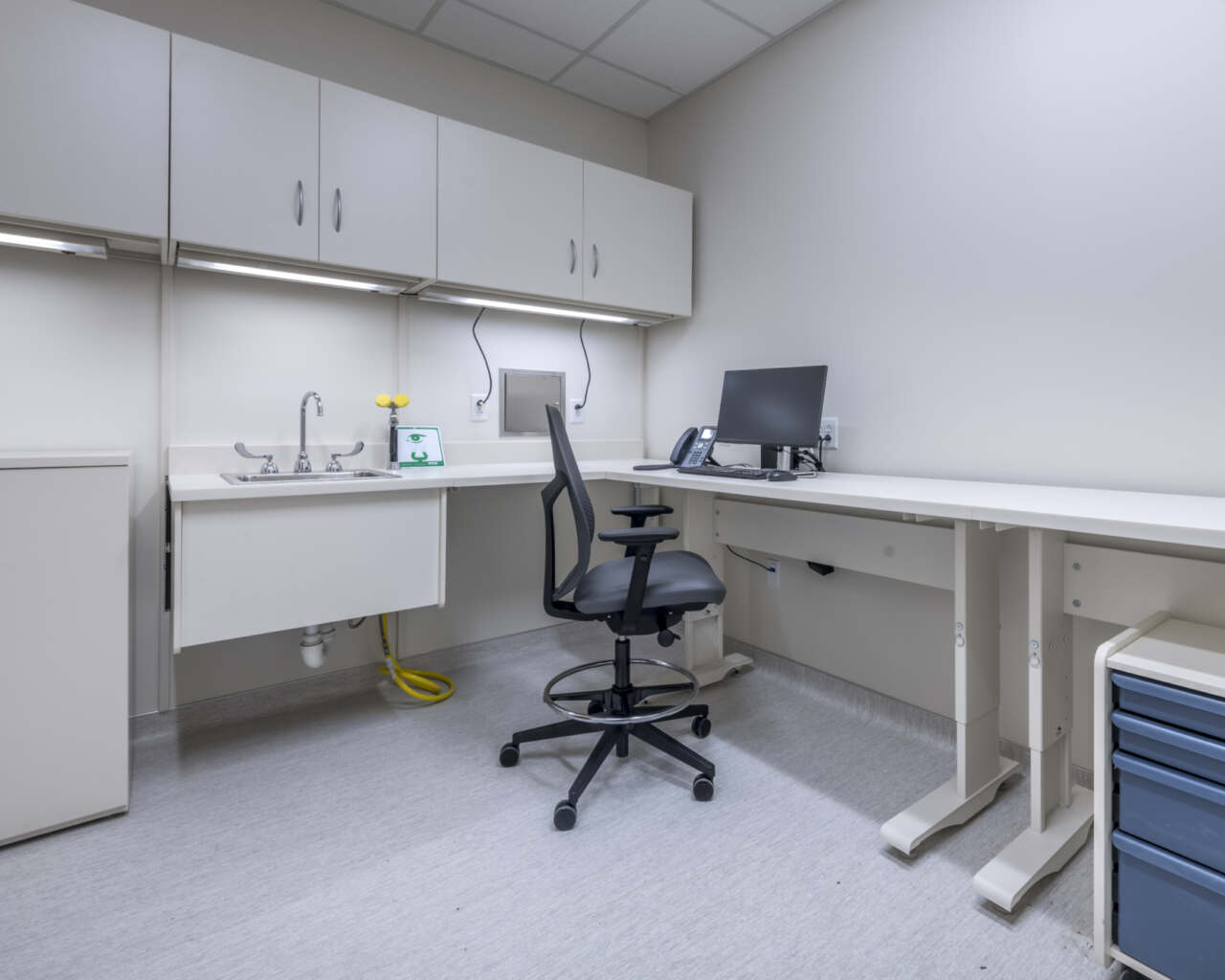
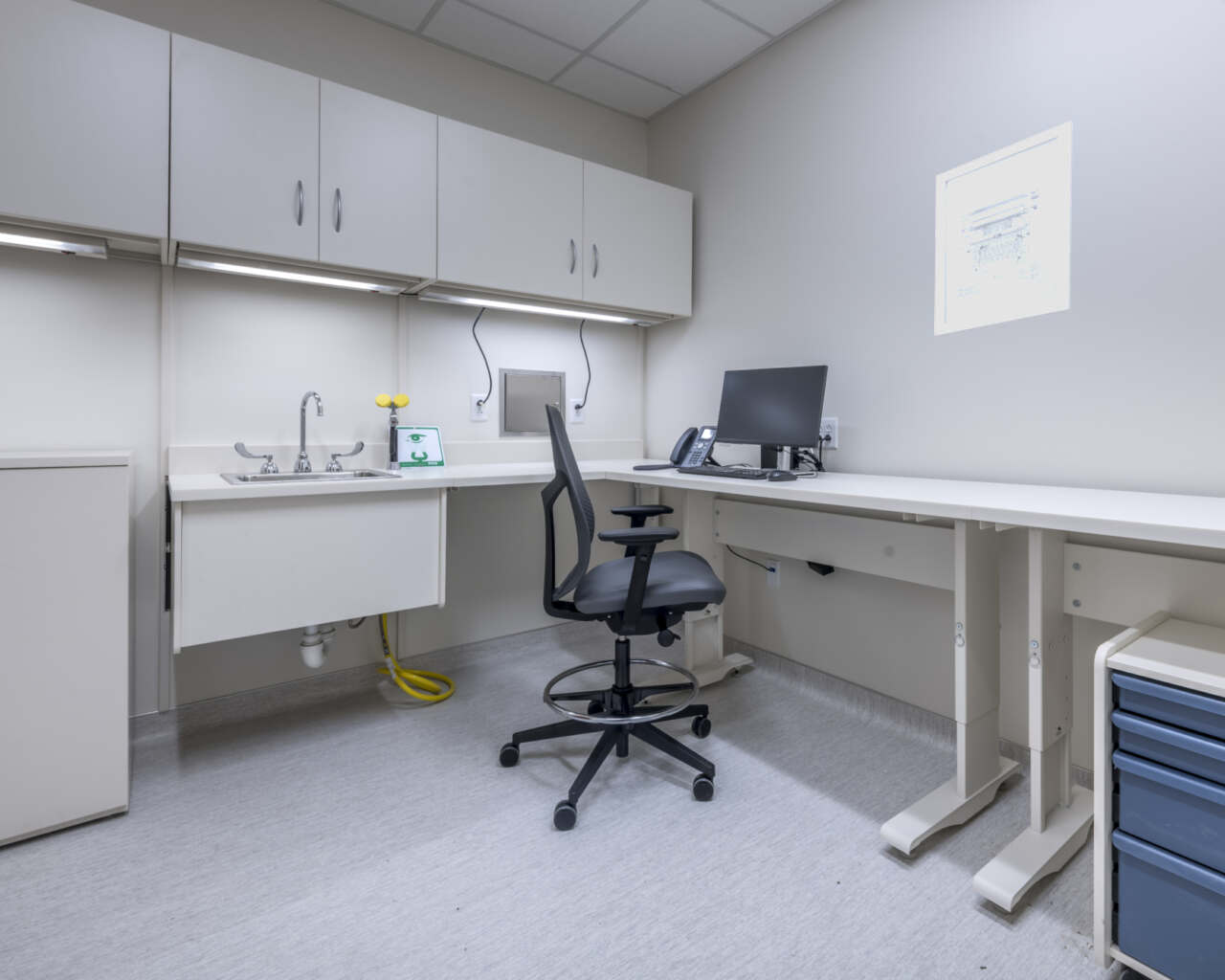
+ wall art [933,120,1073,337]
